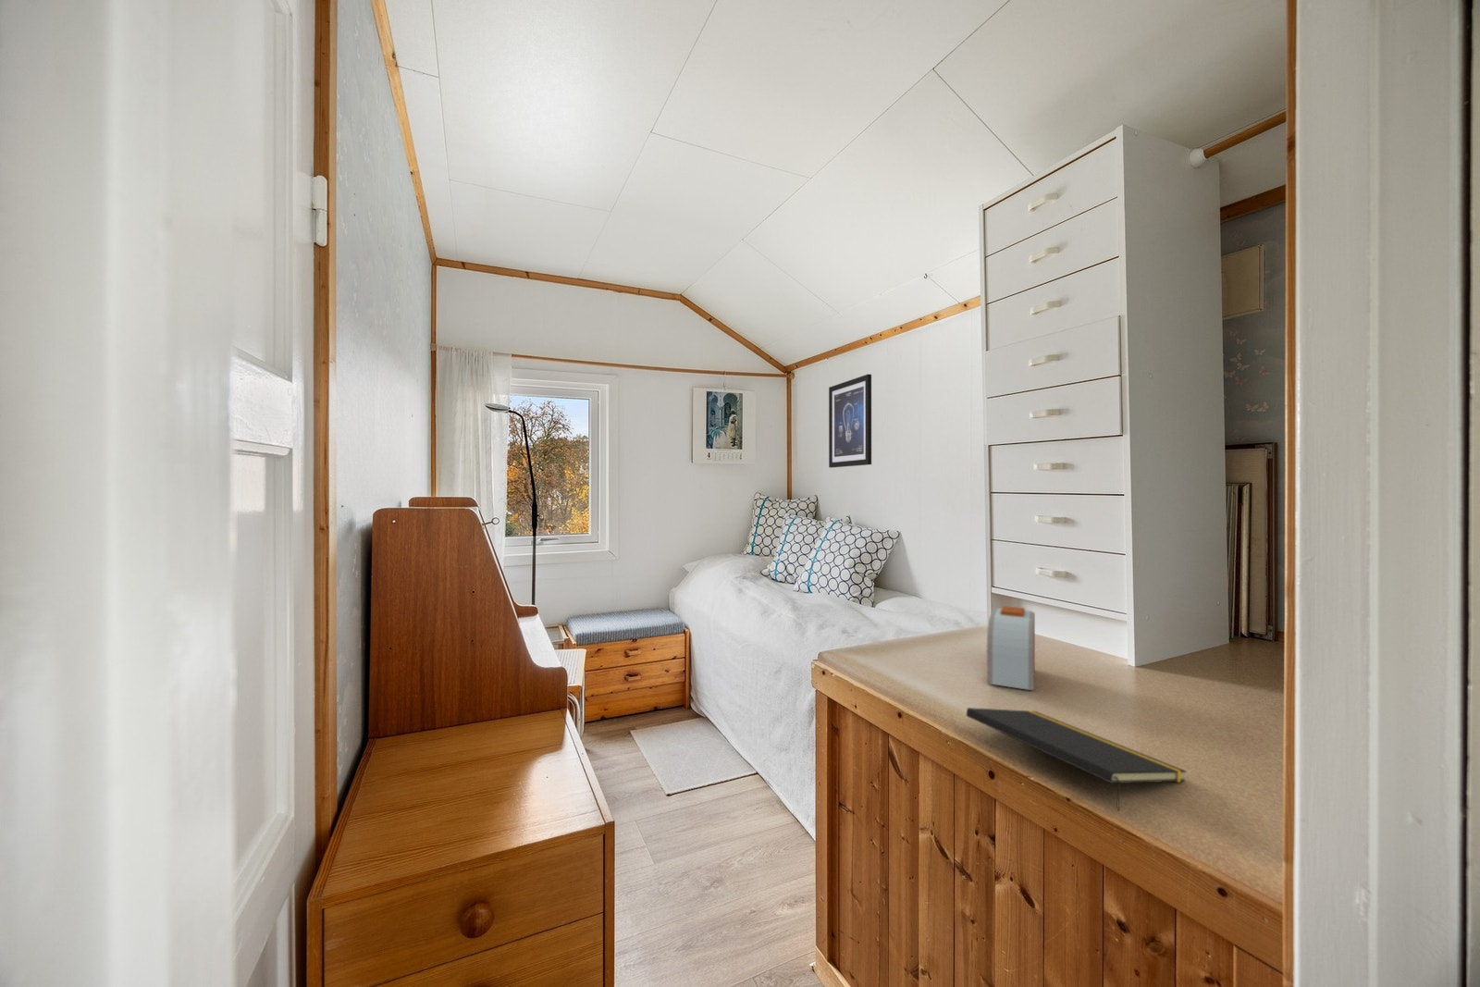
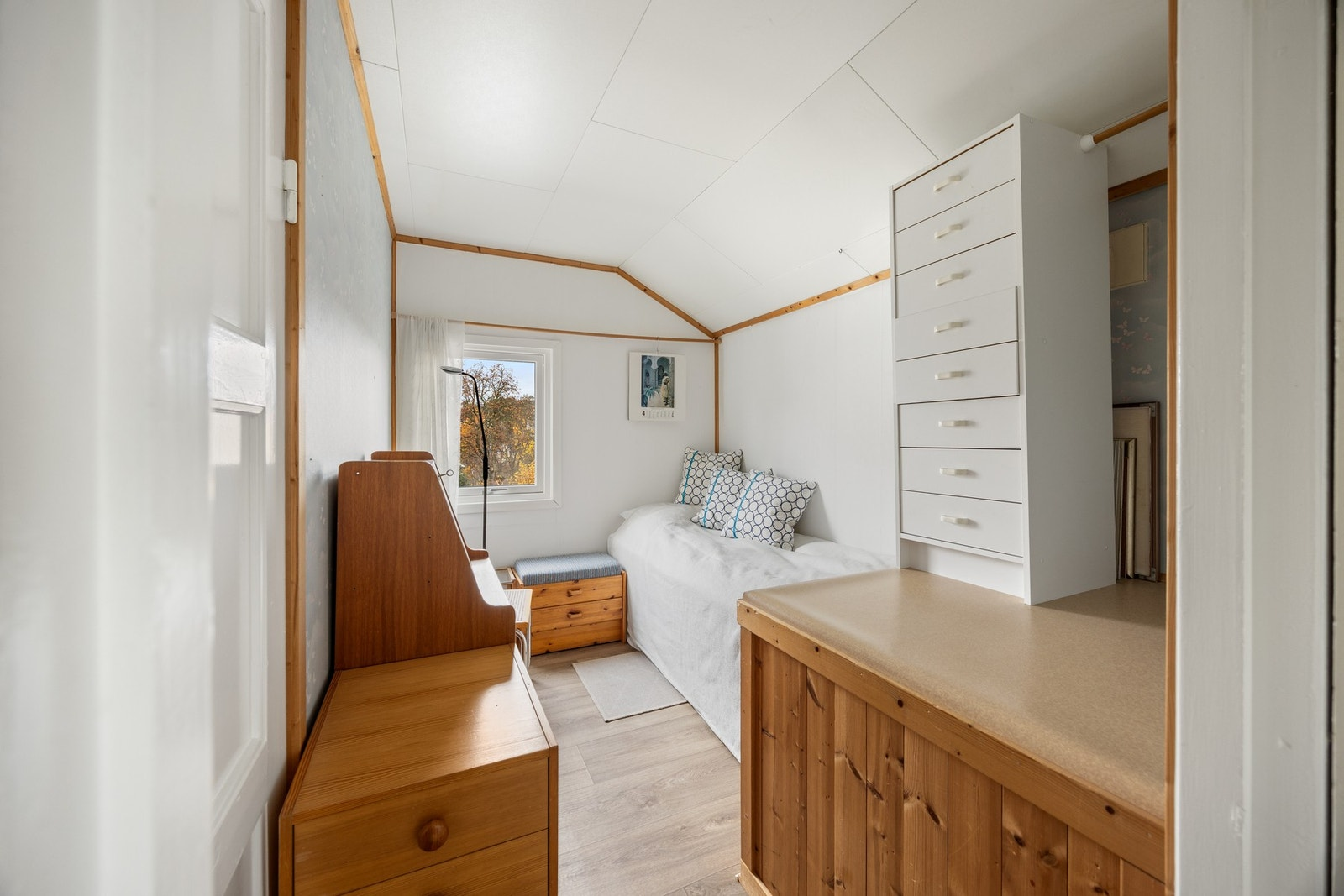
- wall art [828,372,872,468]
- notepad [966,707,1187,812]
- alarm clock [986,605,1036,691]
